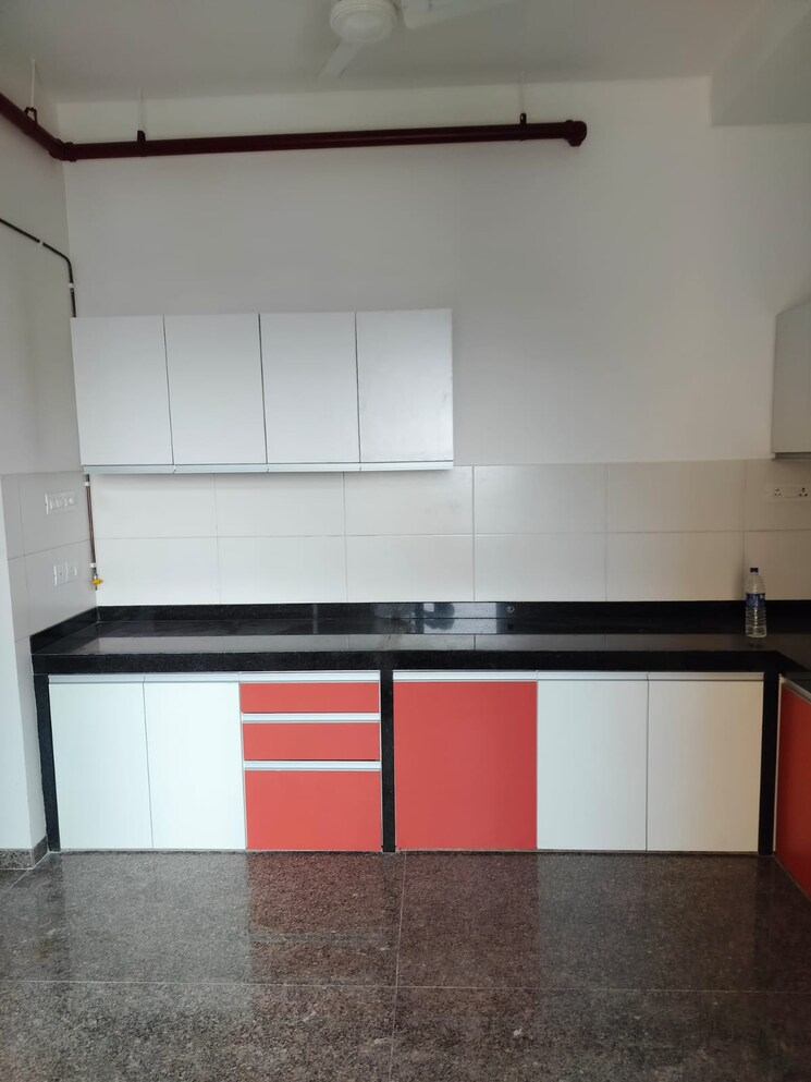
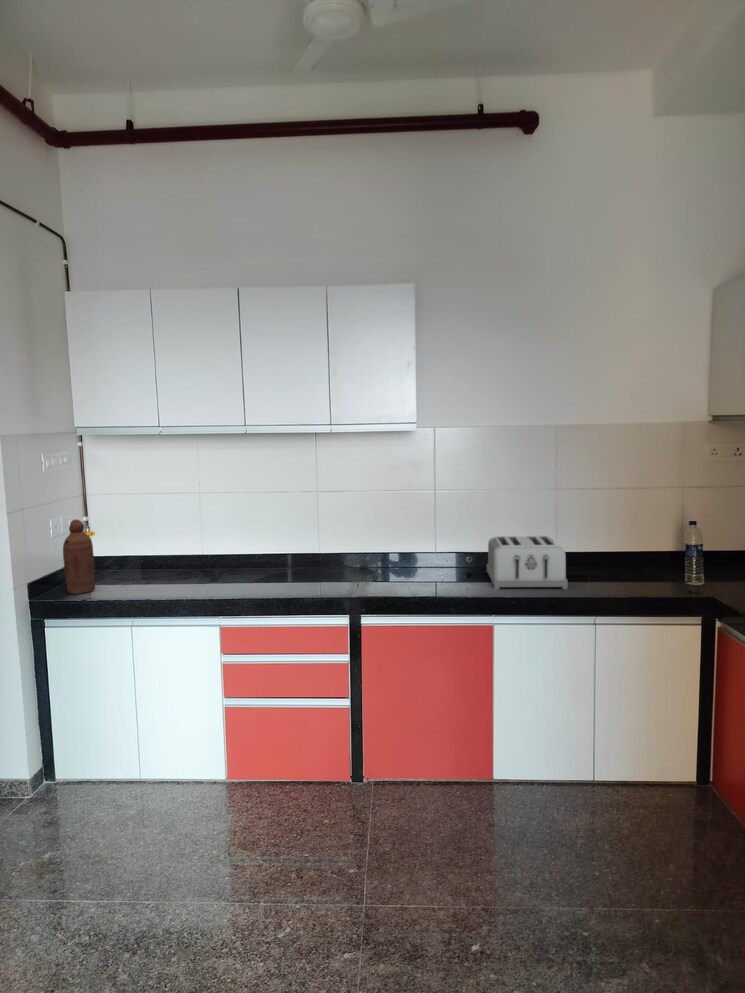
+ toaster [486,535,569,590]
+ bottle [62,518,96,595]
